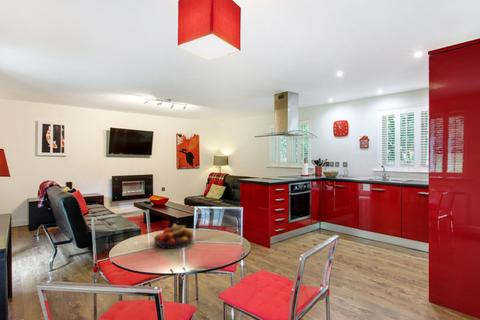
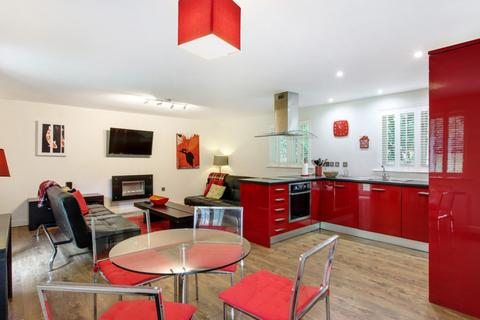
- fruit bowl [153,223,194,250]
